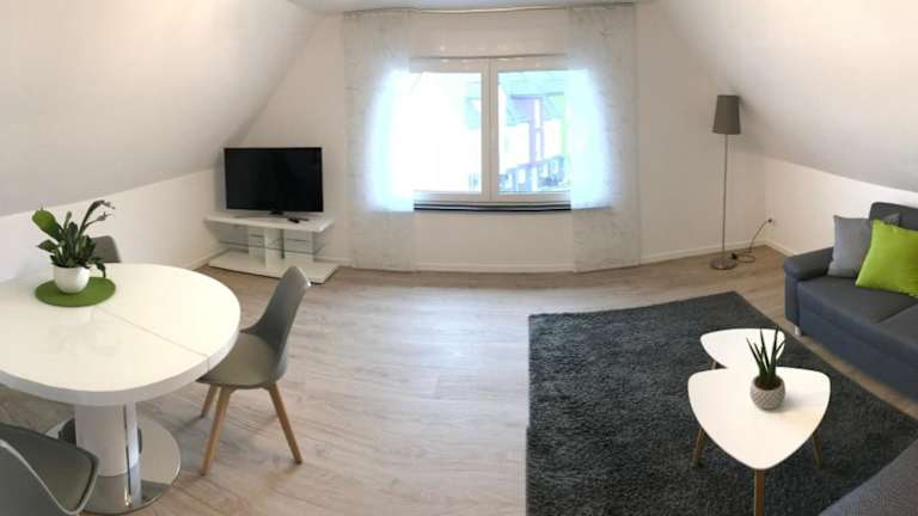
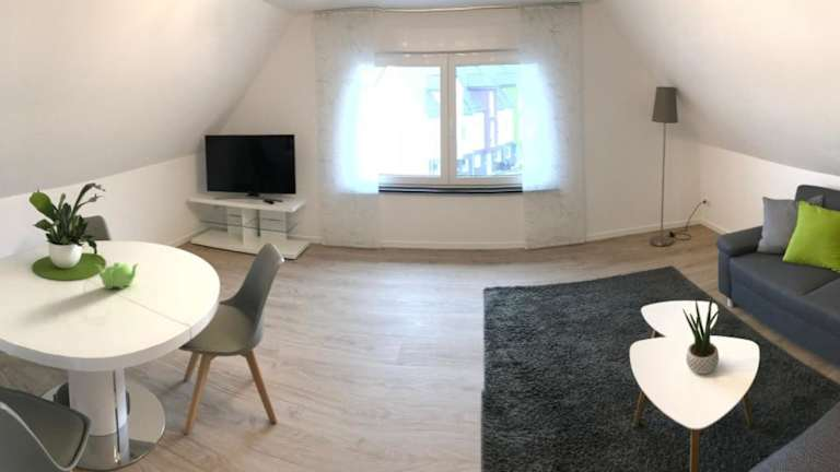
+ teapot [94,261,140,290]
